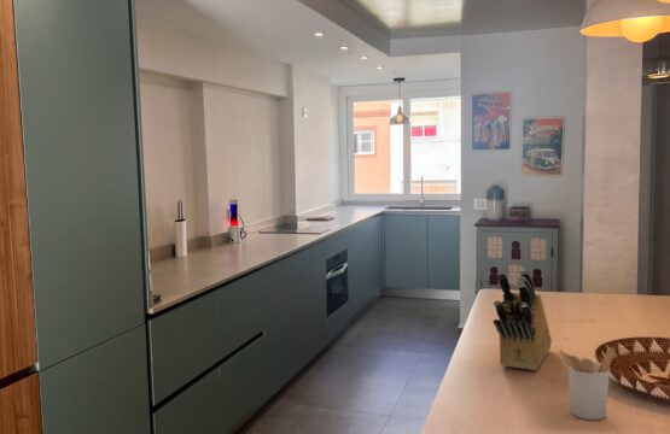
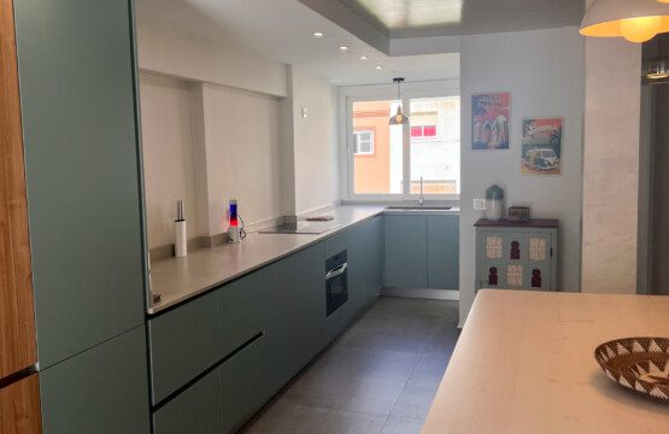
- knife block [493,269,553,371]
- utensil holder [559,347,616,421]
